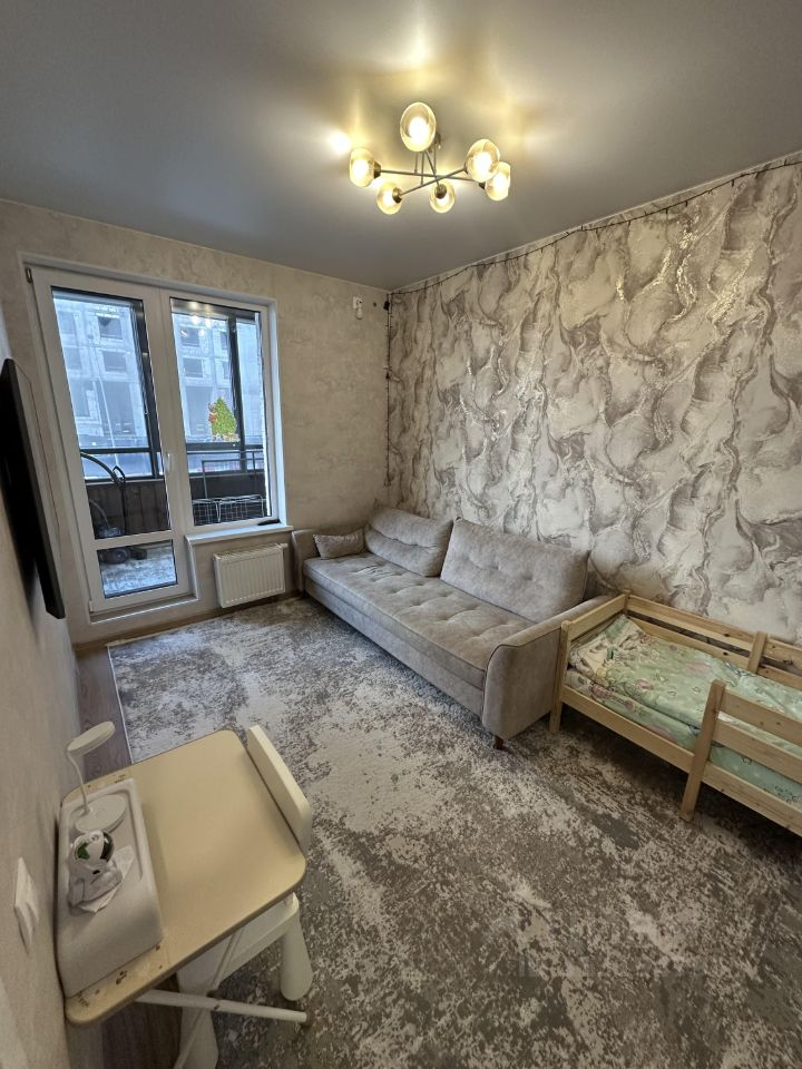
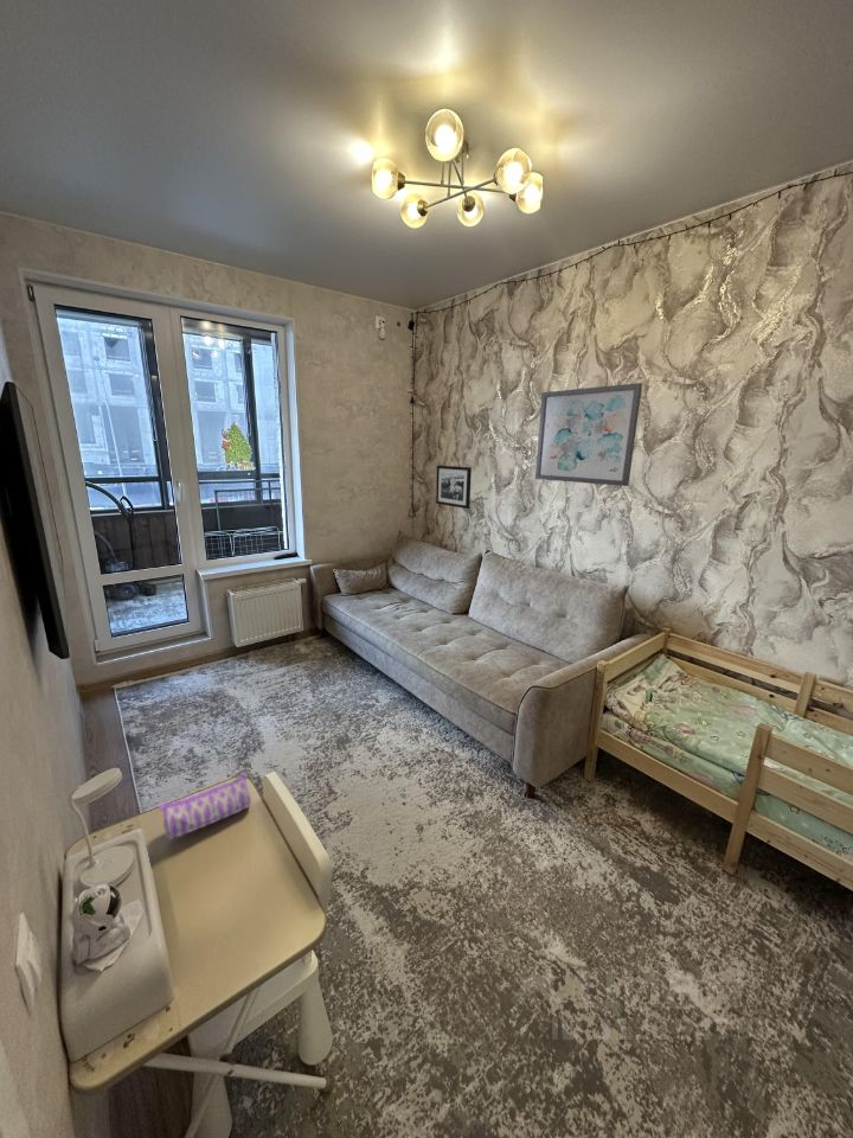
+ picture frame [435,465,473,510]
+ pencil case [156,772,252,842]
+ wall art [534,382,643,487]
